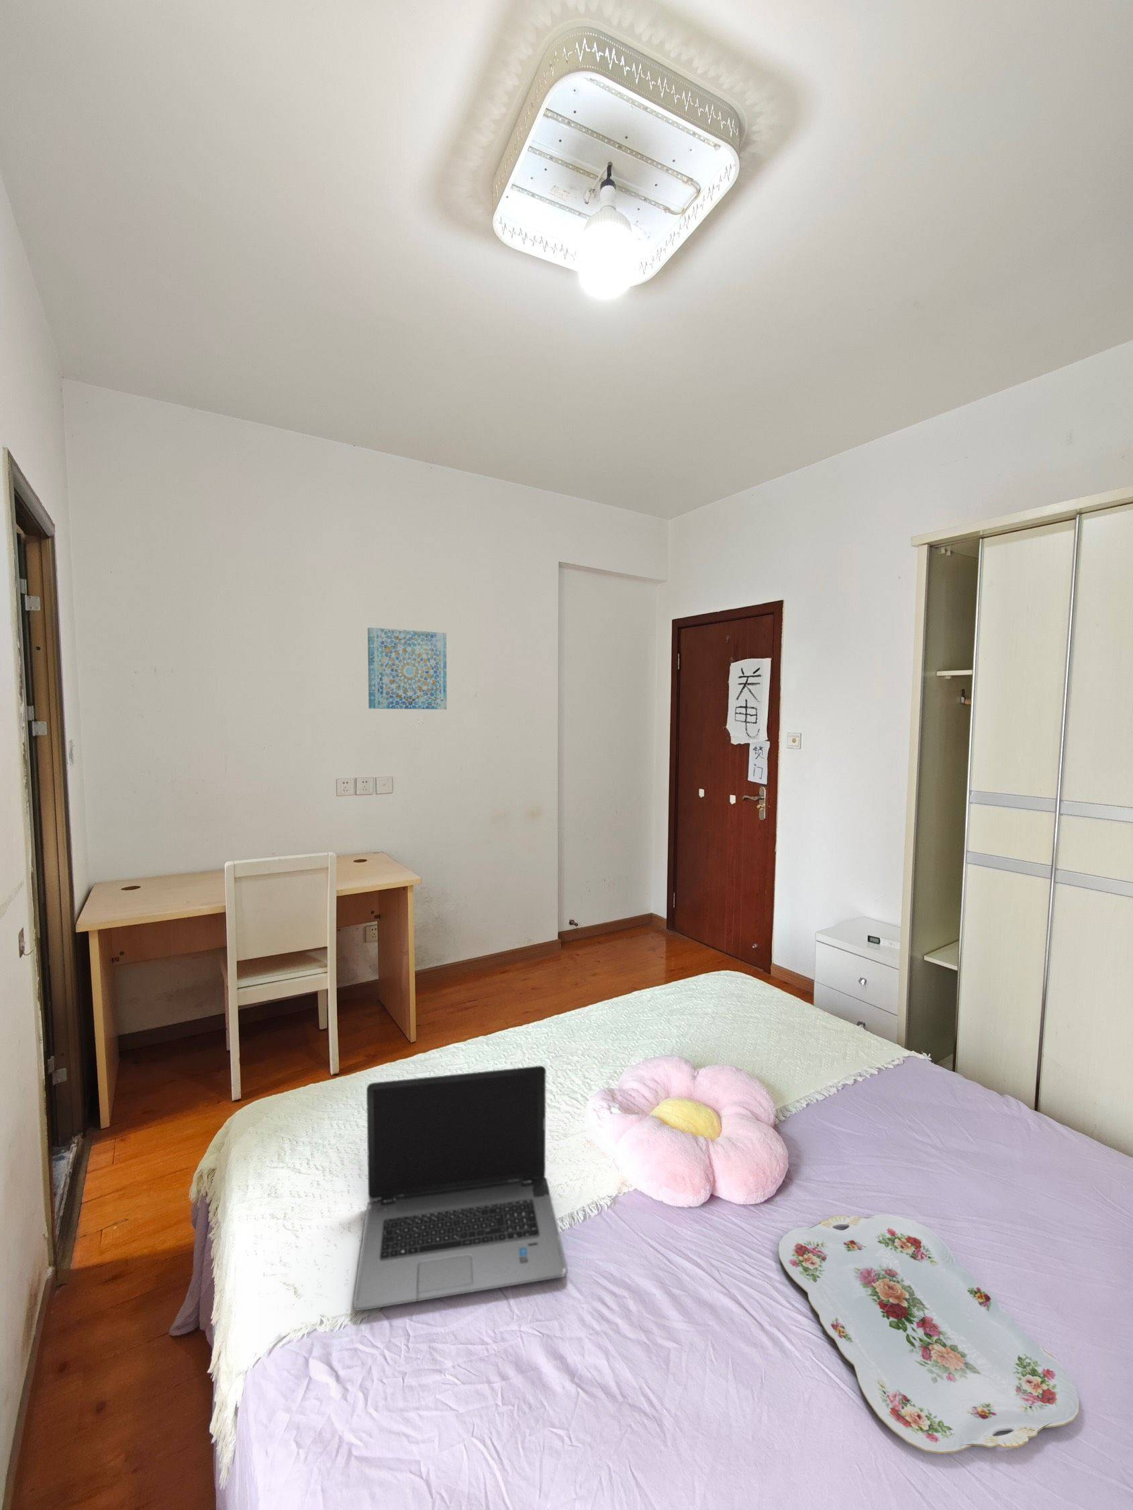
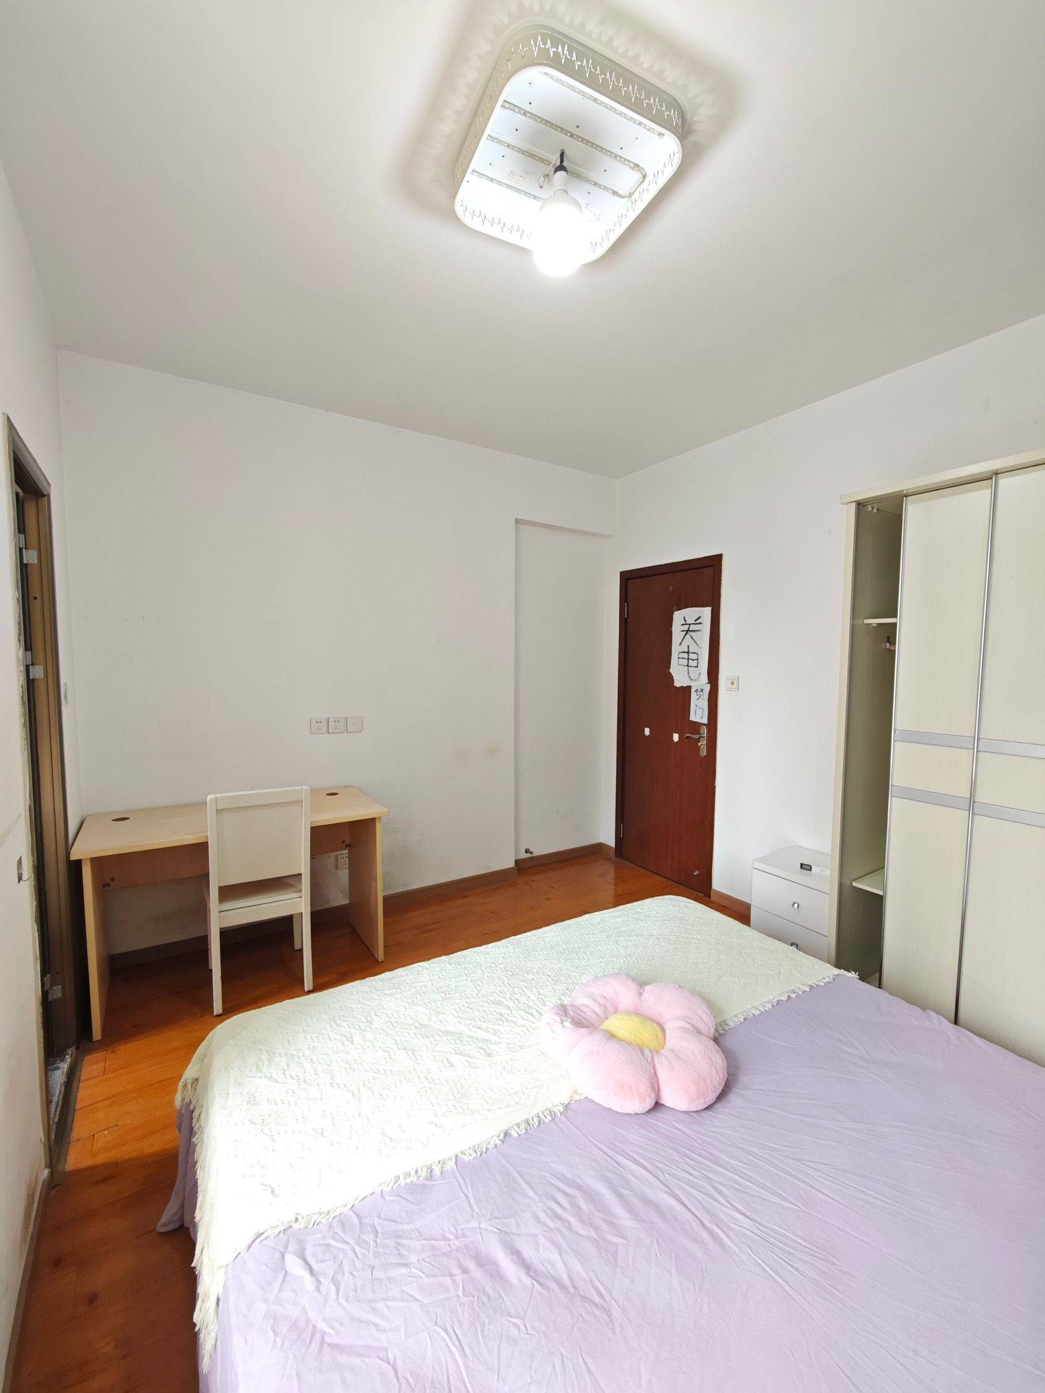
- wall art [367,627,447,710]
- serving tray [777,1214,1079,1454]
- laptop computer [353,1065,569,1311]
